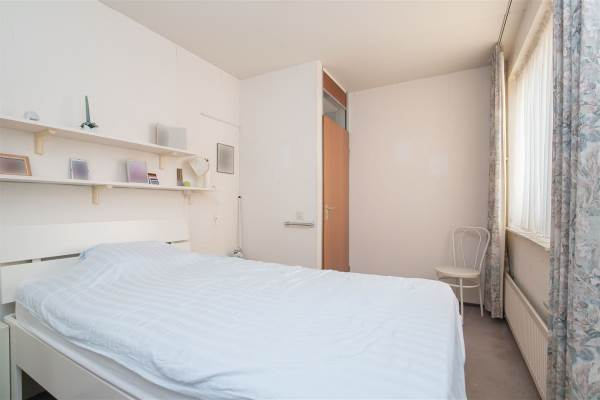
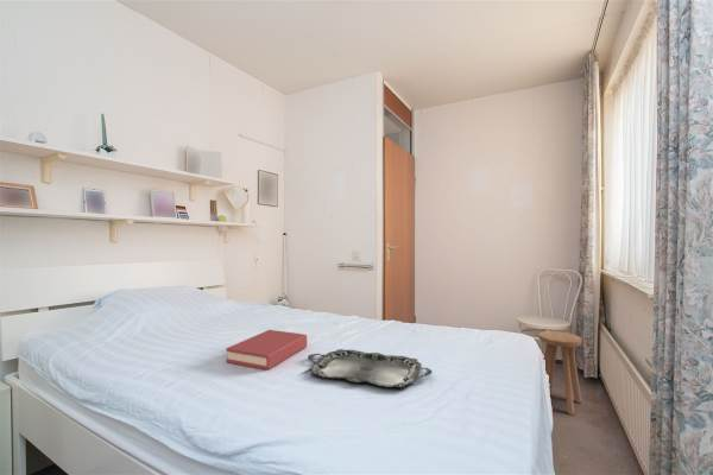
+ serving tray [307,348,433,388]
+ hardback book [225,329,308,370]
+ stool [537,330,582,416]
